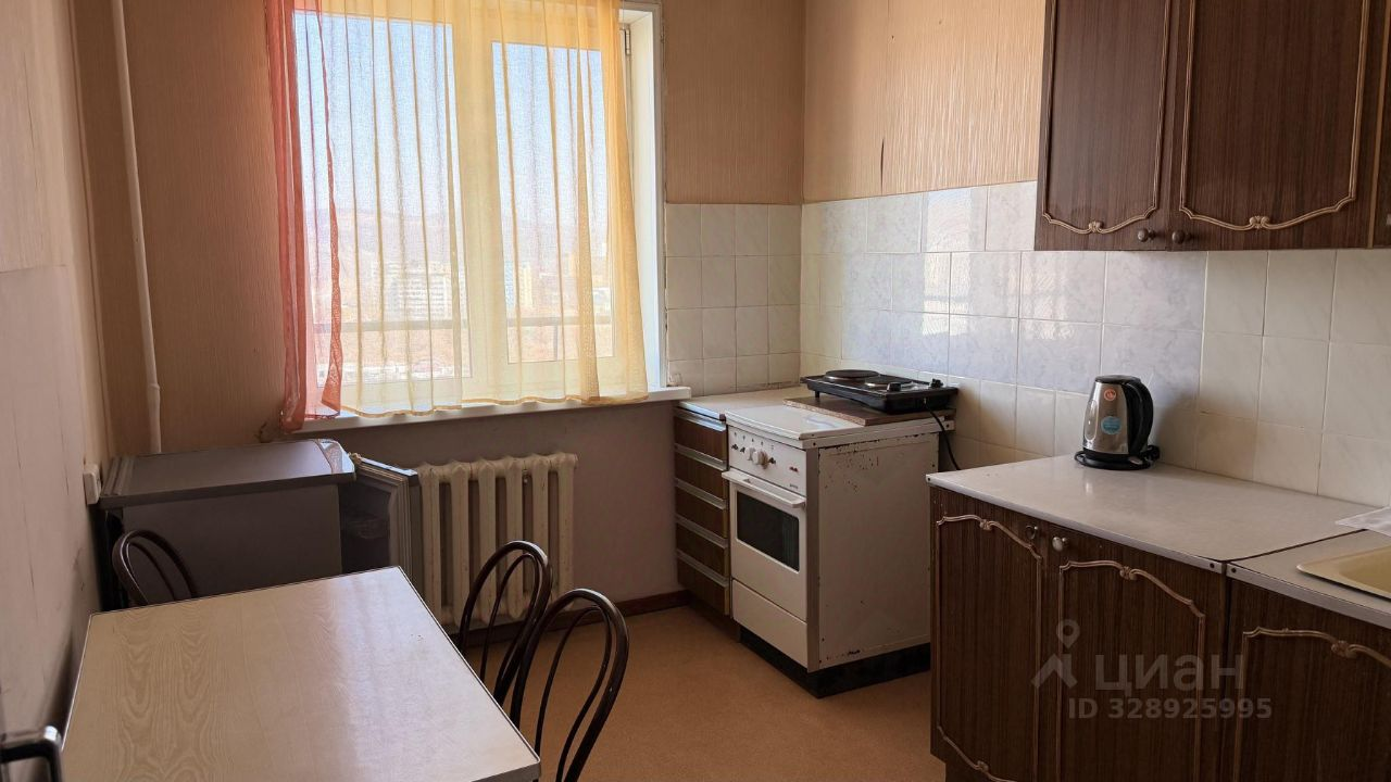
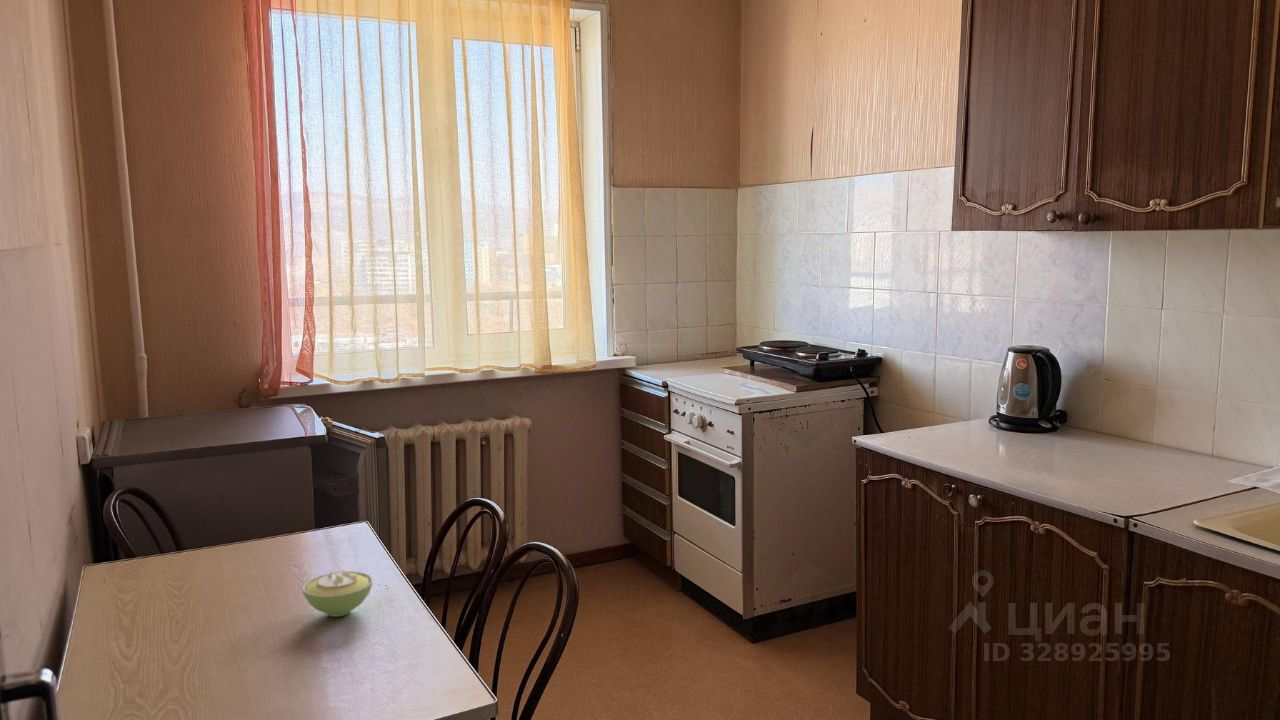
+ sugar bowl [301,569,374,618]
